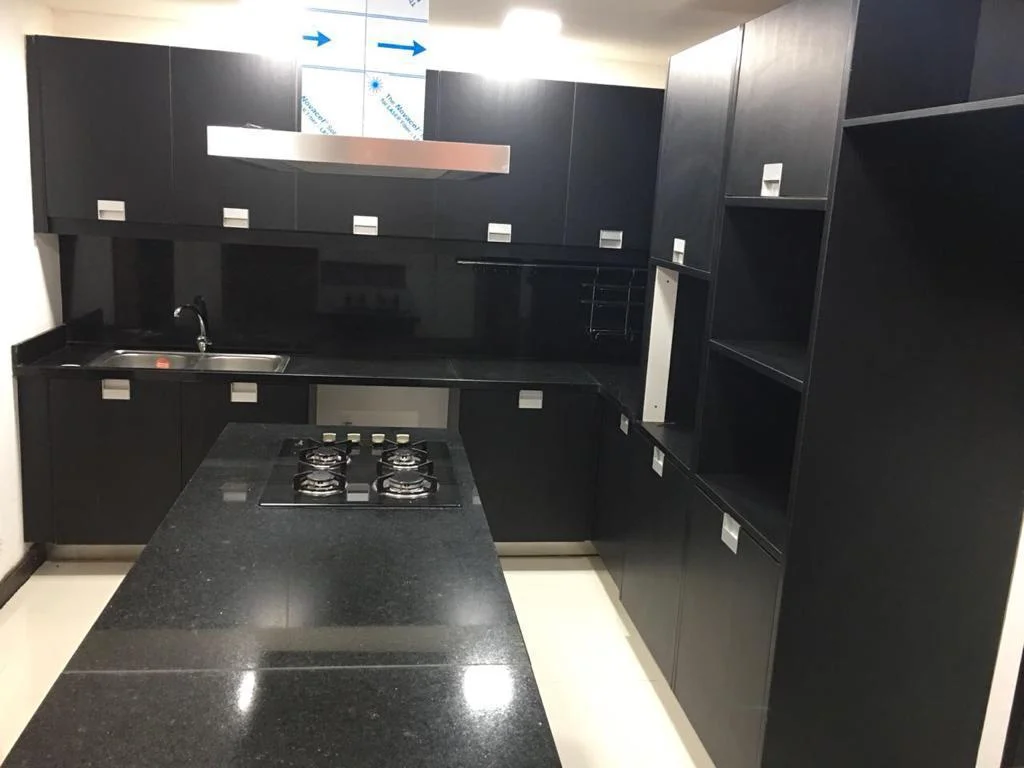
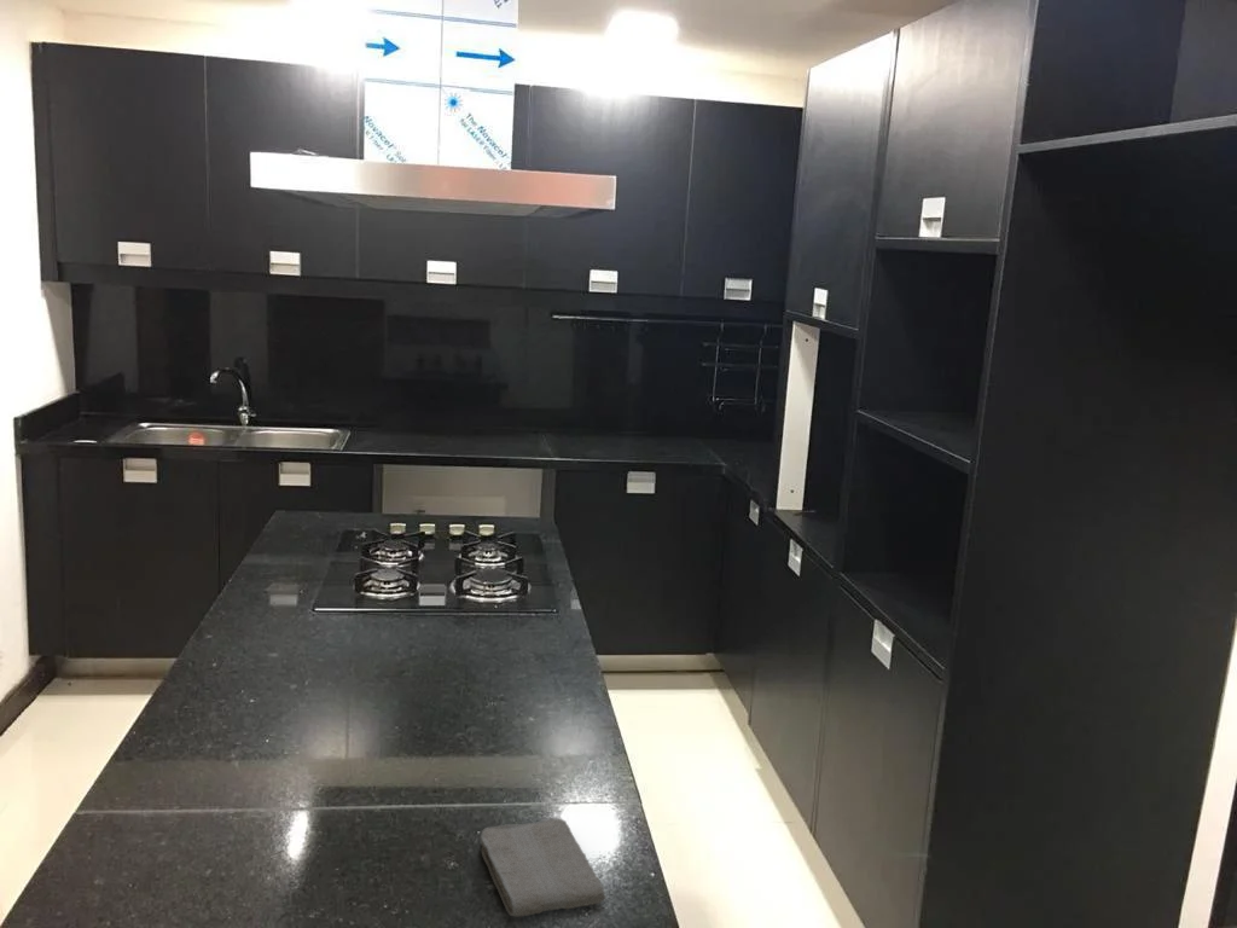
+ washcloth [480,817,608,918]
